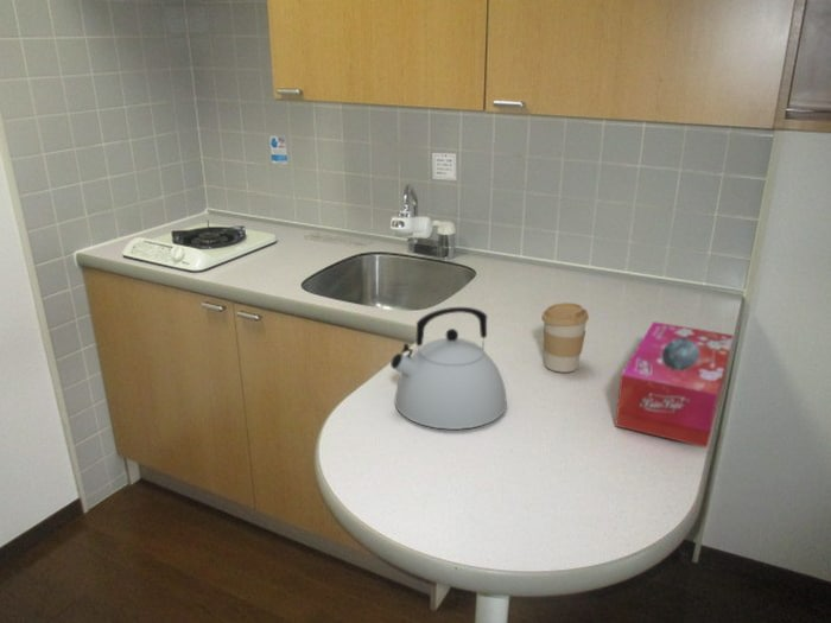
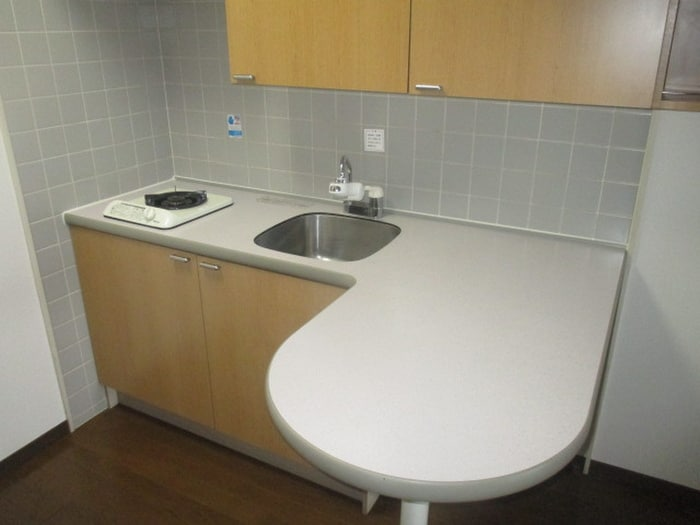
- coffee cup [540,301,590,374]
- kettle [389,306,508,431]
- tissue box [614,320,735,449]
